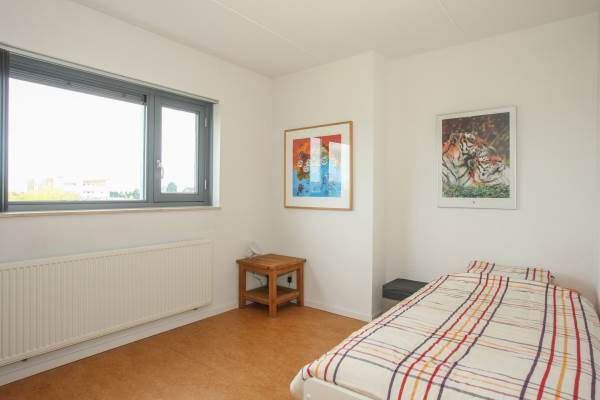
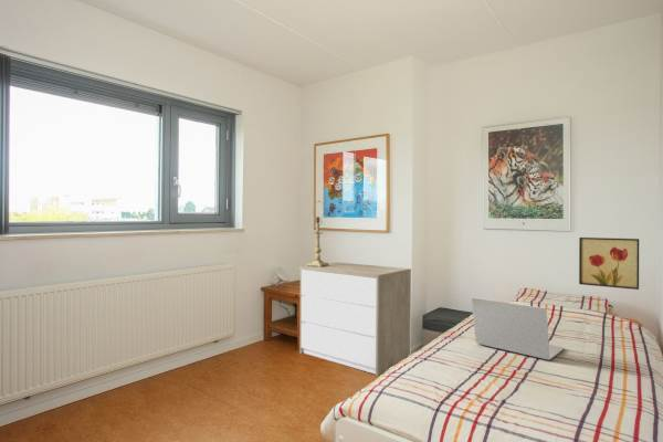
+ table lamp [305,200,329,267]
+ dresser [298,261,412,377]
+ wall art [578,236,640,291]
+ laptop [471,296,565,361]
